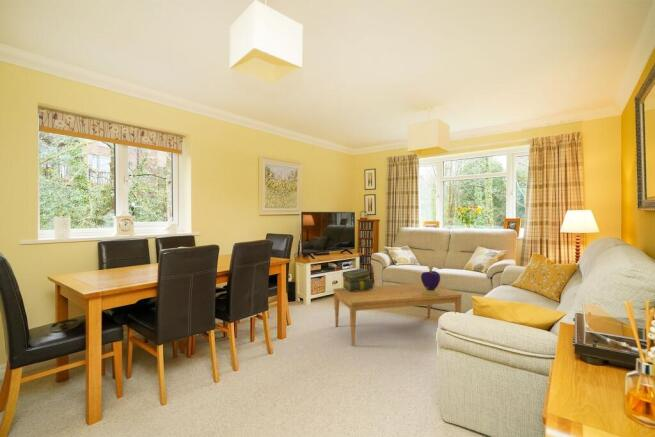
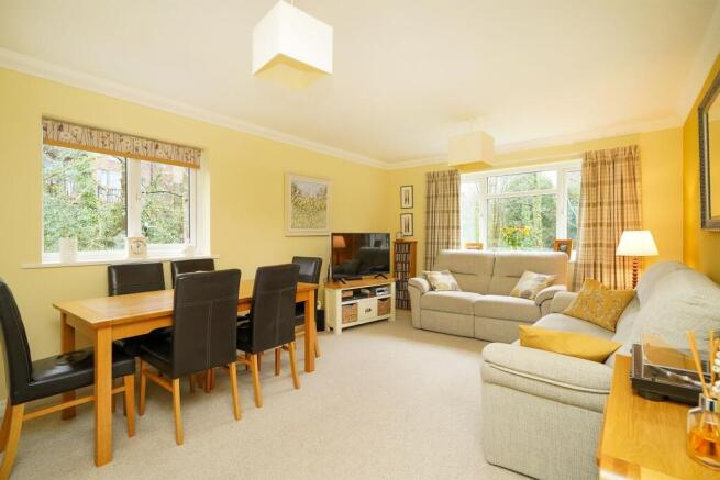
- coffee table [332,282,463,346]
- decorative container [420,263,441,295]
- stack of books [341,268,374,292]
